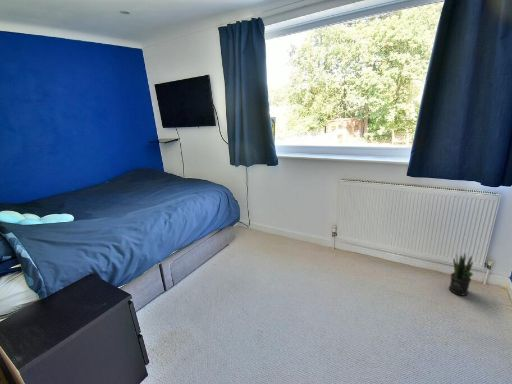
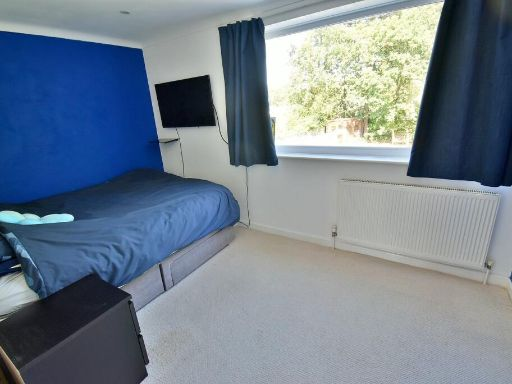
- potted plant [448,252,474,297]
